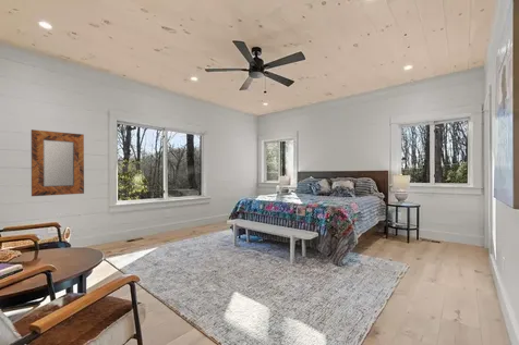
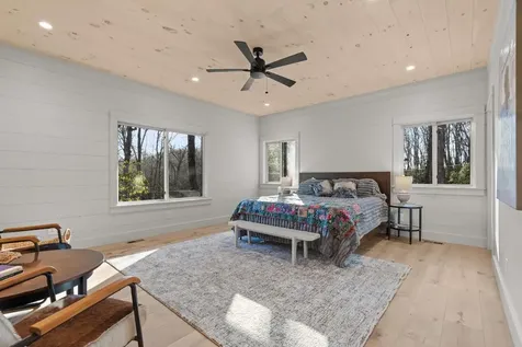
- home mirror [31,128,85,197]
